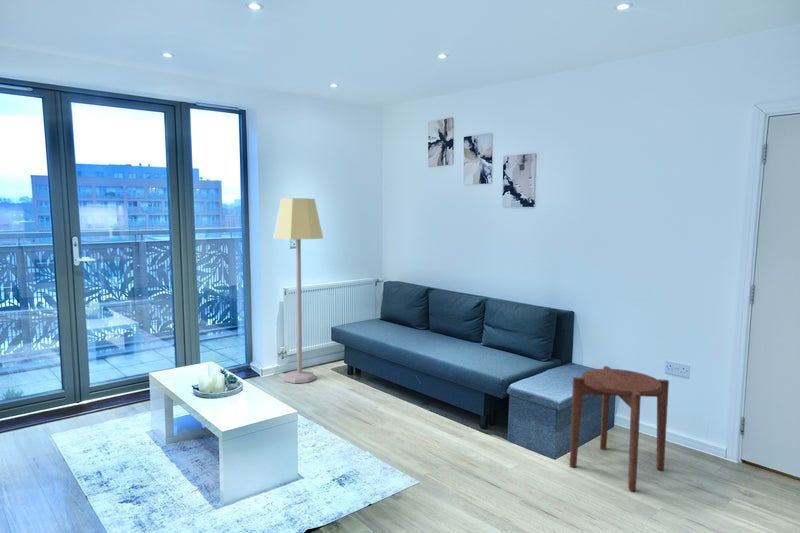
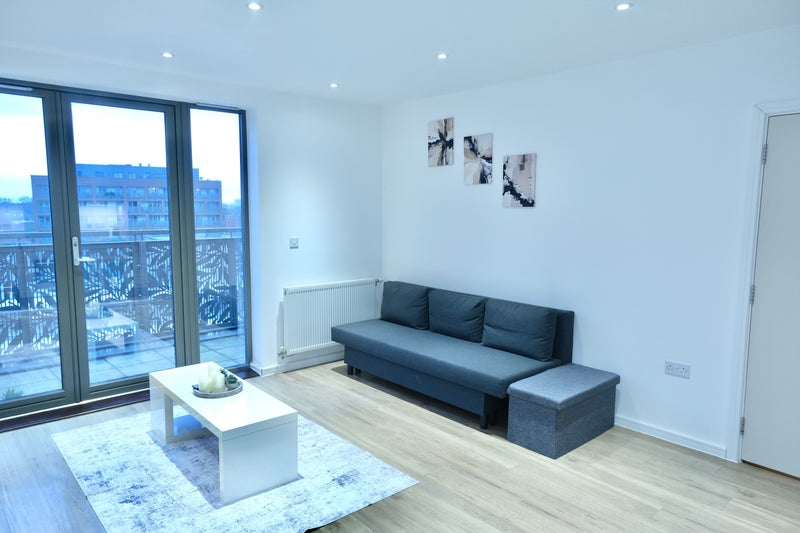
- lamp [272,197,324,384]
- side table [569,365,670,492]
